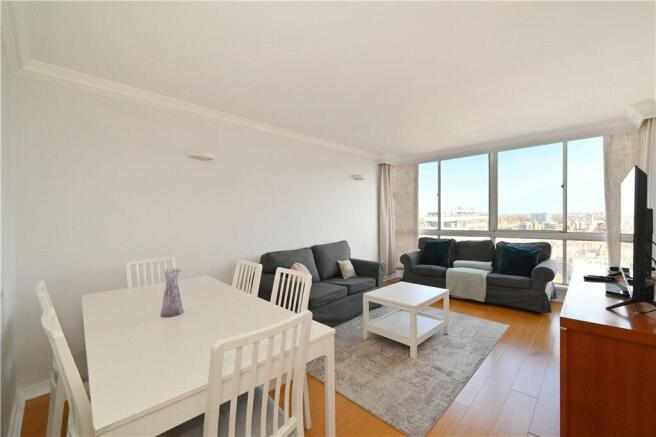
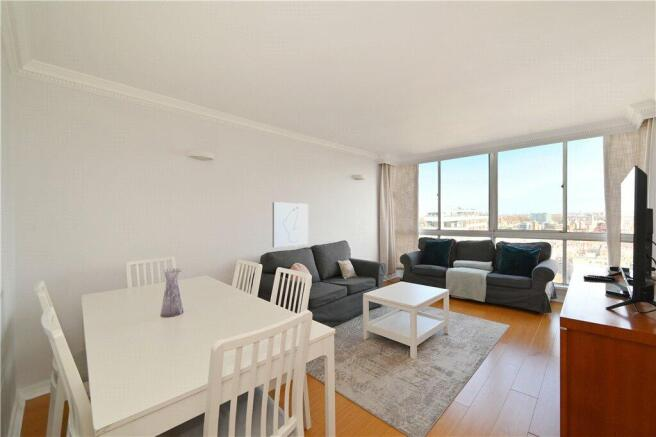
+ wall art [271,201,309,248]
